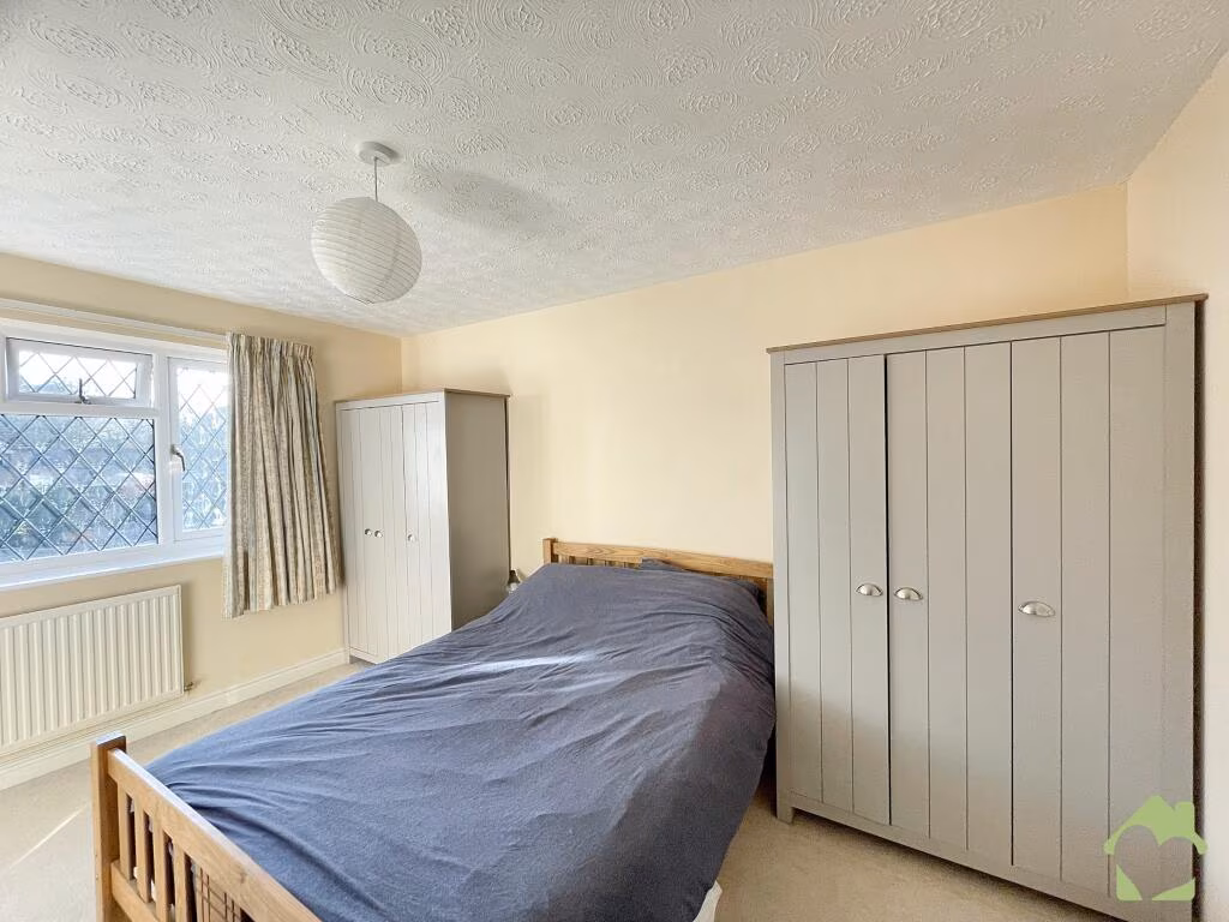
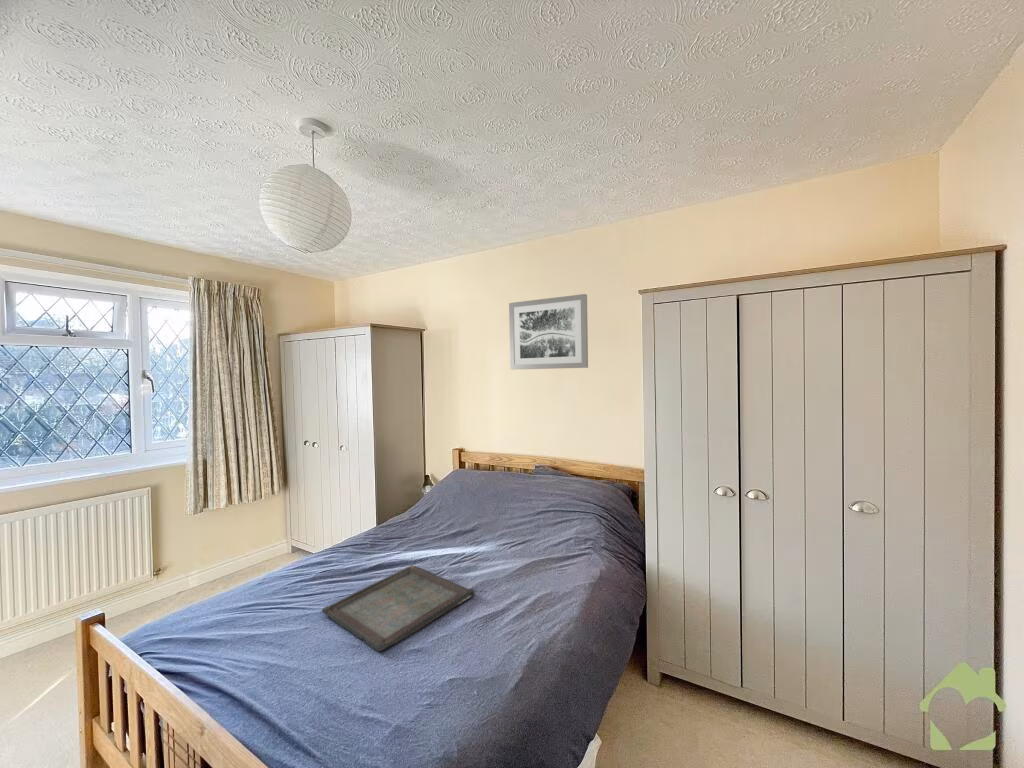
+ wall art [508,293,589,371]
+ serving tray [321,564,476,653]
